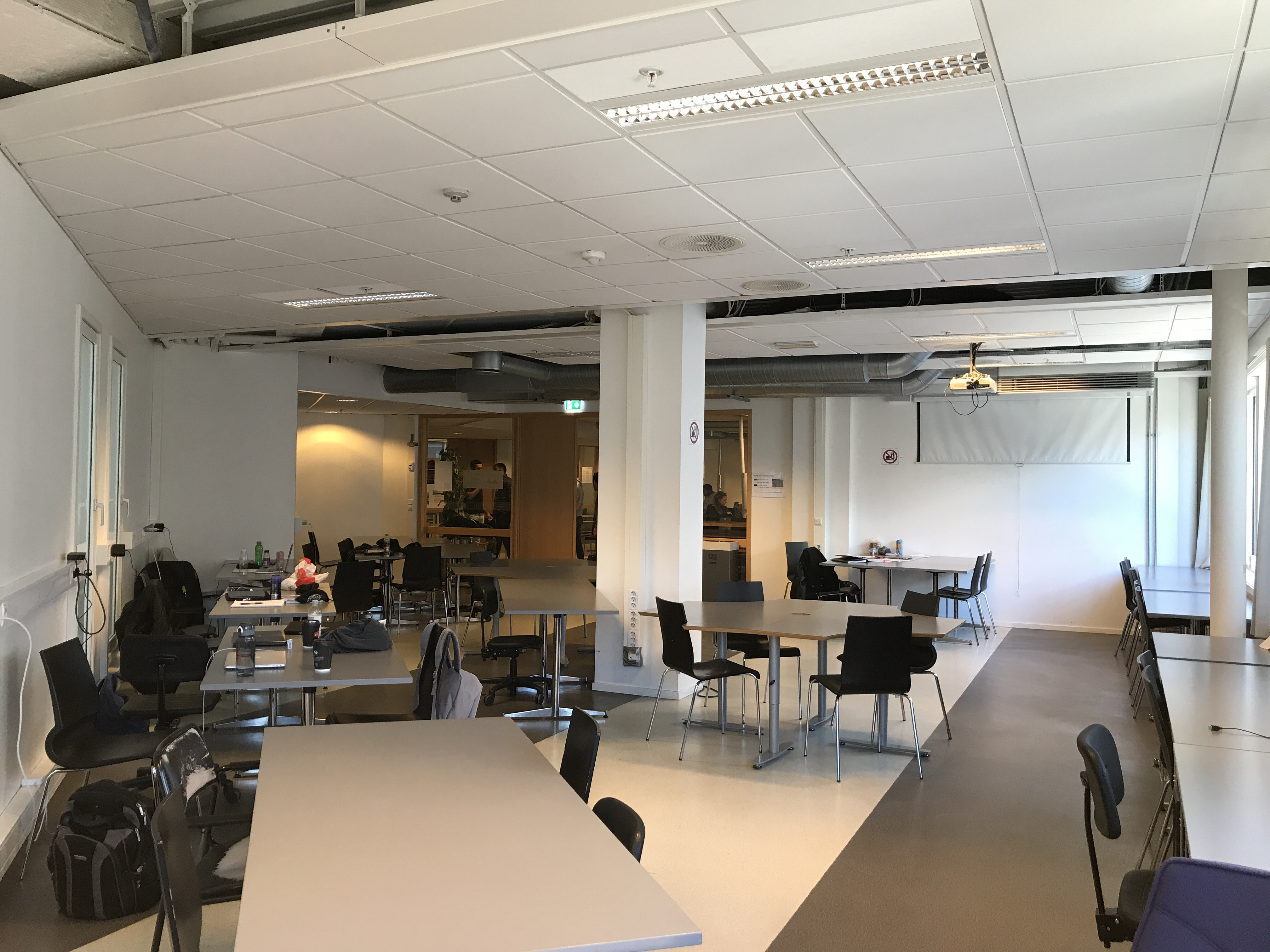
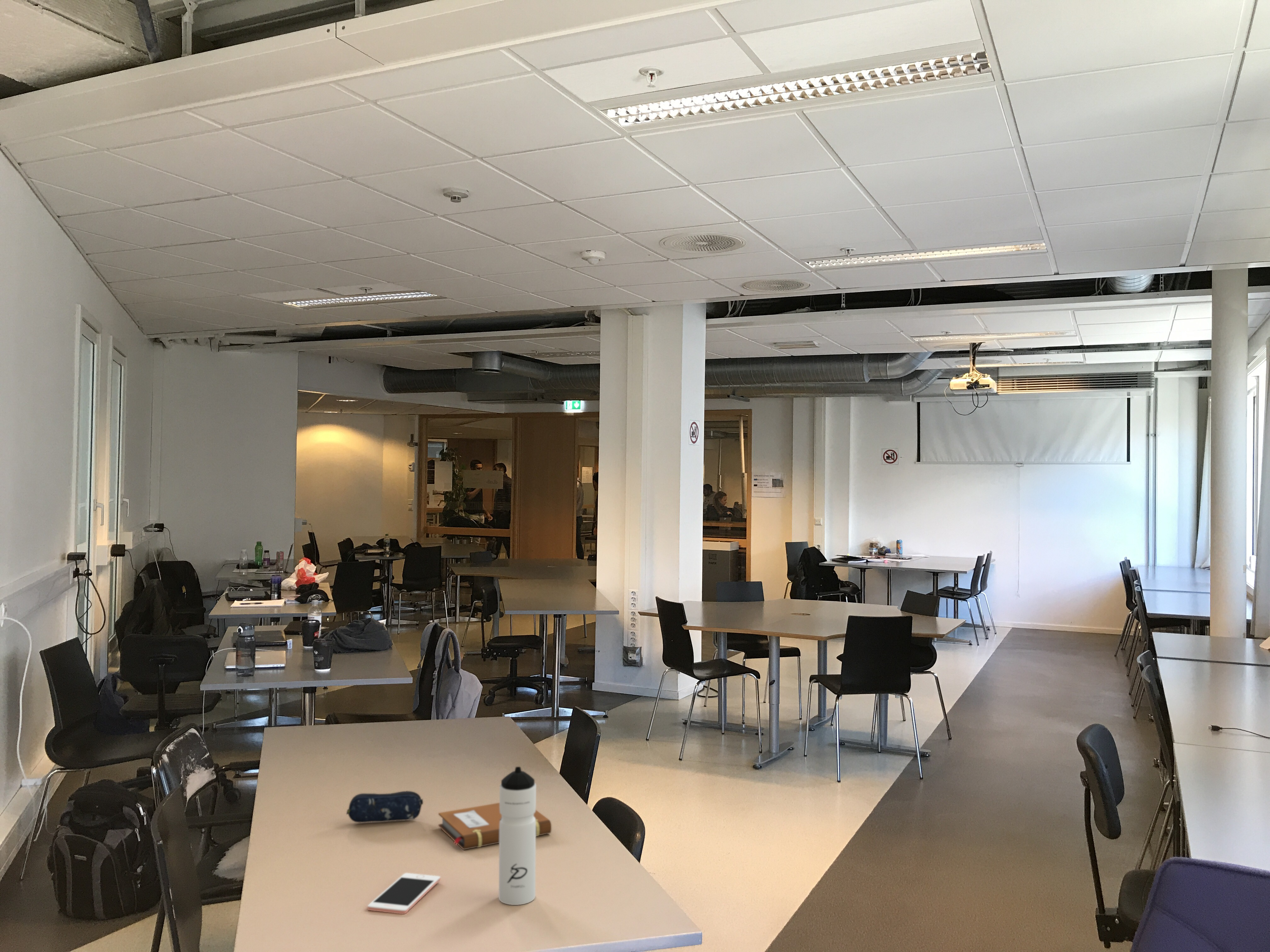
+ notebook [438,802,552,850]
+ cell phone [367,873,441,914]
+ pencil case [346,791,423,823]
+ water bottle [498,766,536,905]
